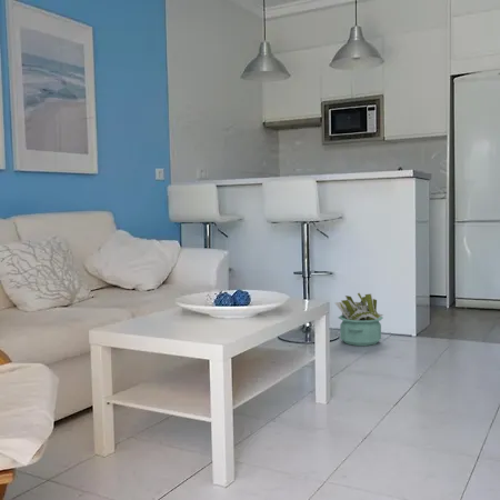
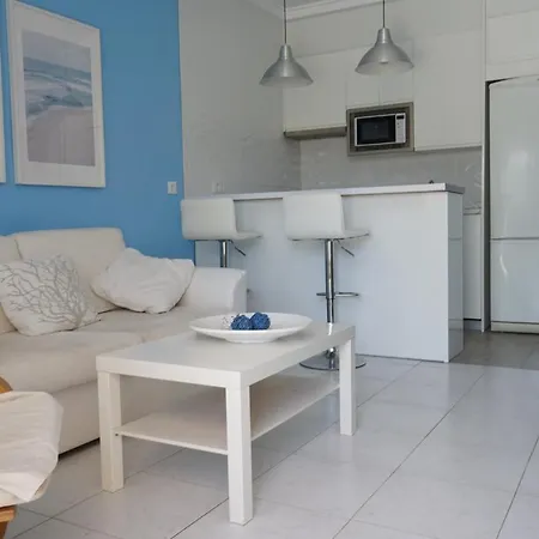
- decorative plant [333,291,384,347]
